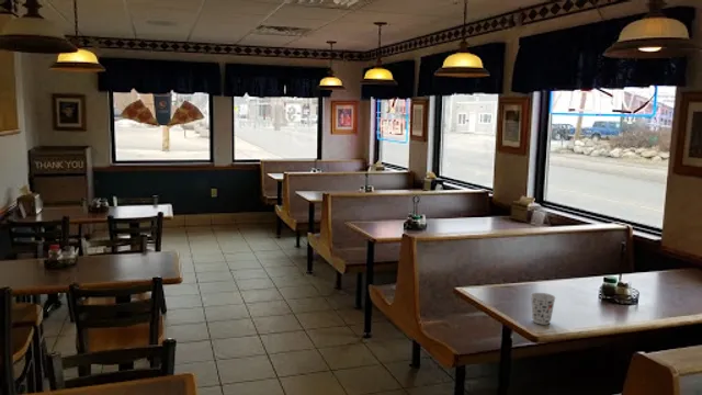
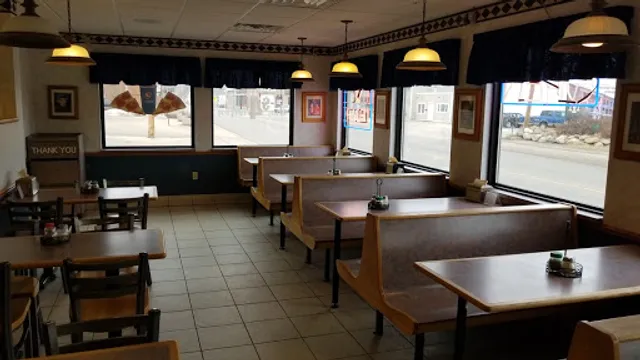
- cup [530,292,557,326]
